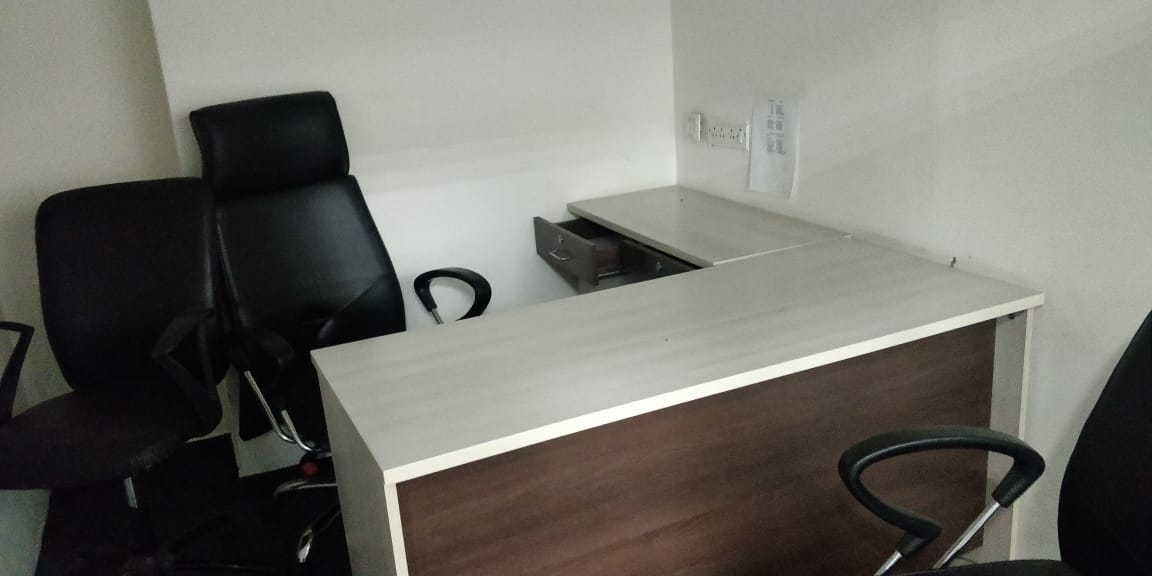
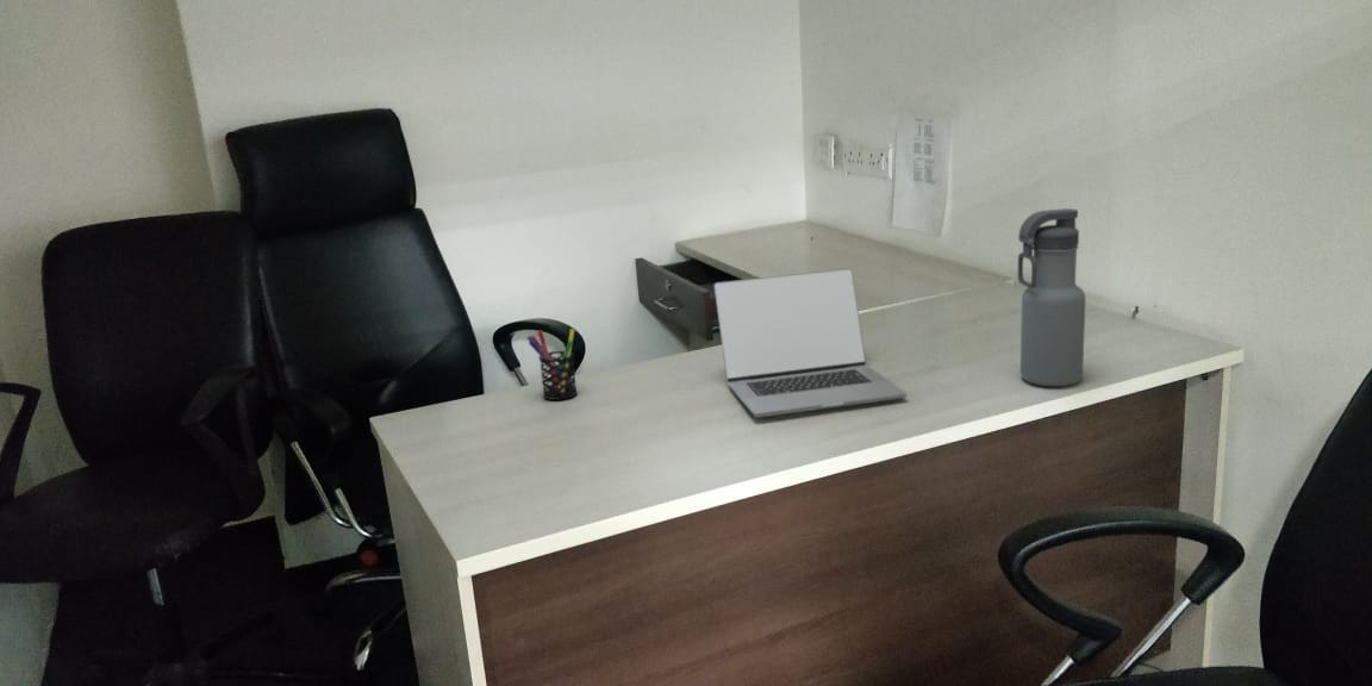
+ pen holder [525,328,579,401]
+ water bottle [1017,207,1087,387]
+ laptop [712,268,908,419]
